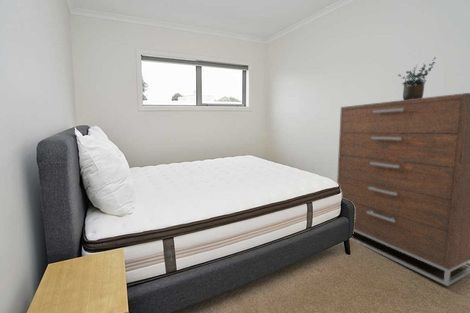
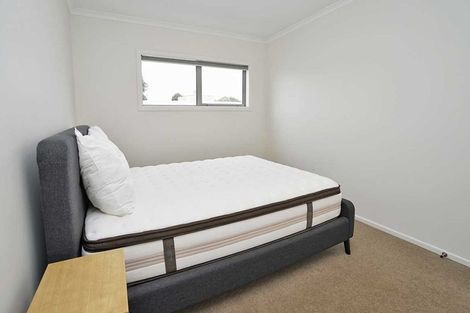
- dresser [336,92,470,287]
- potted plant [397,56,436,100]
